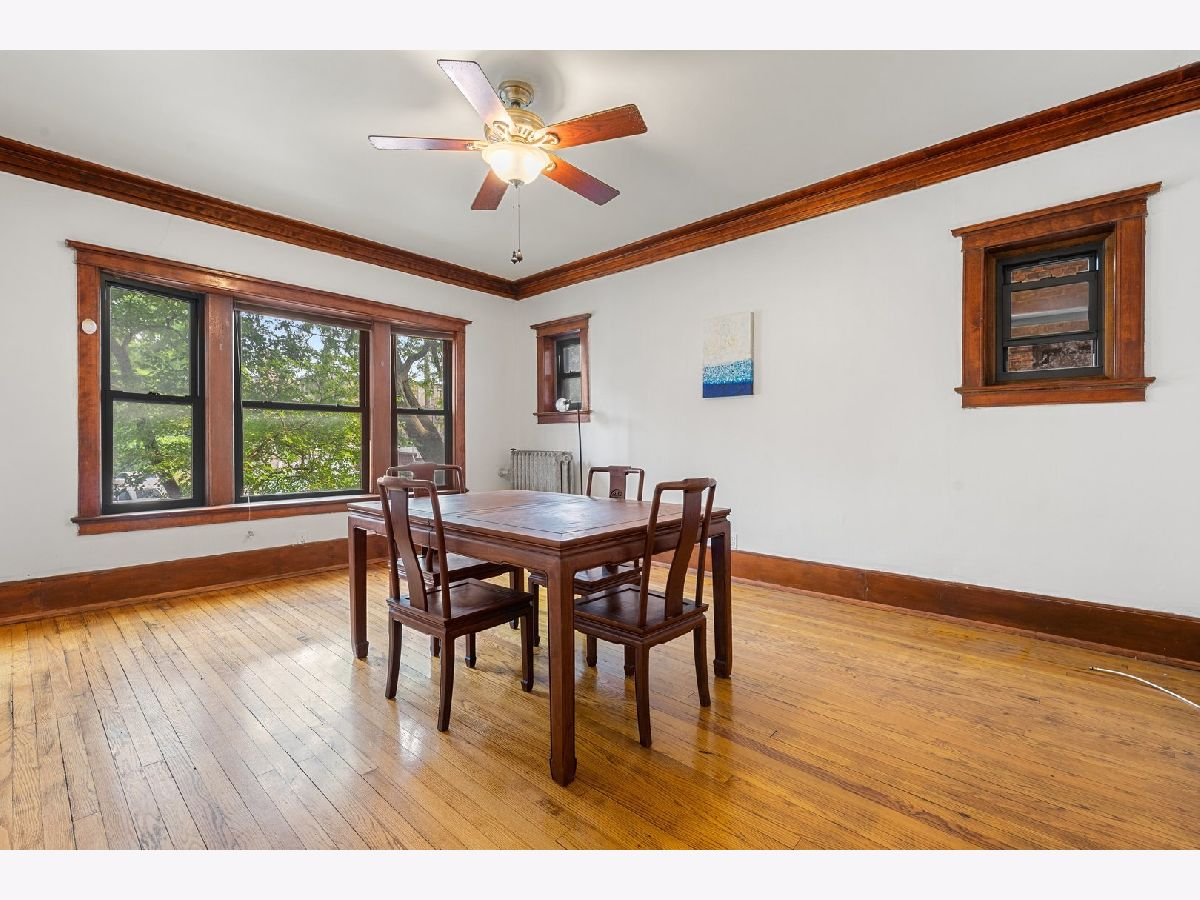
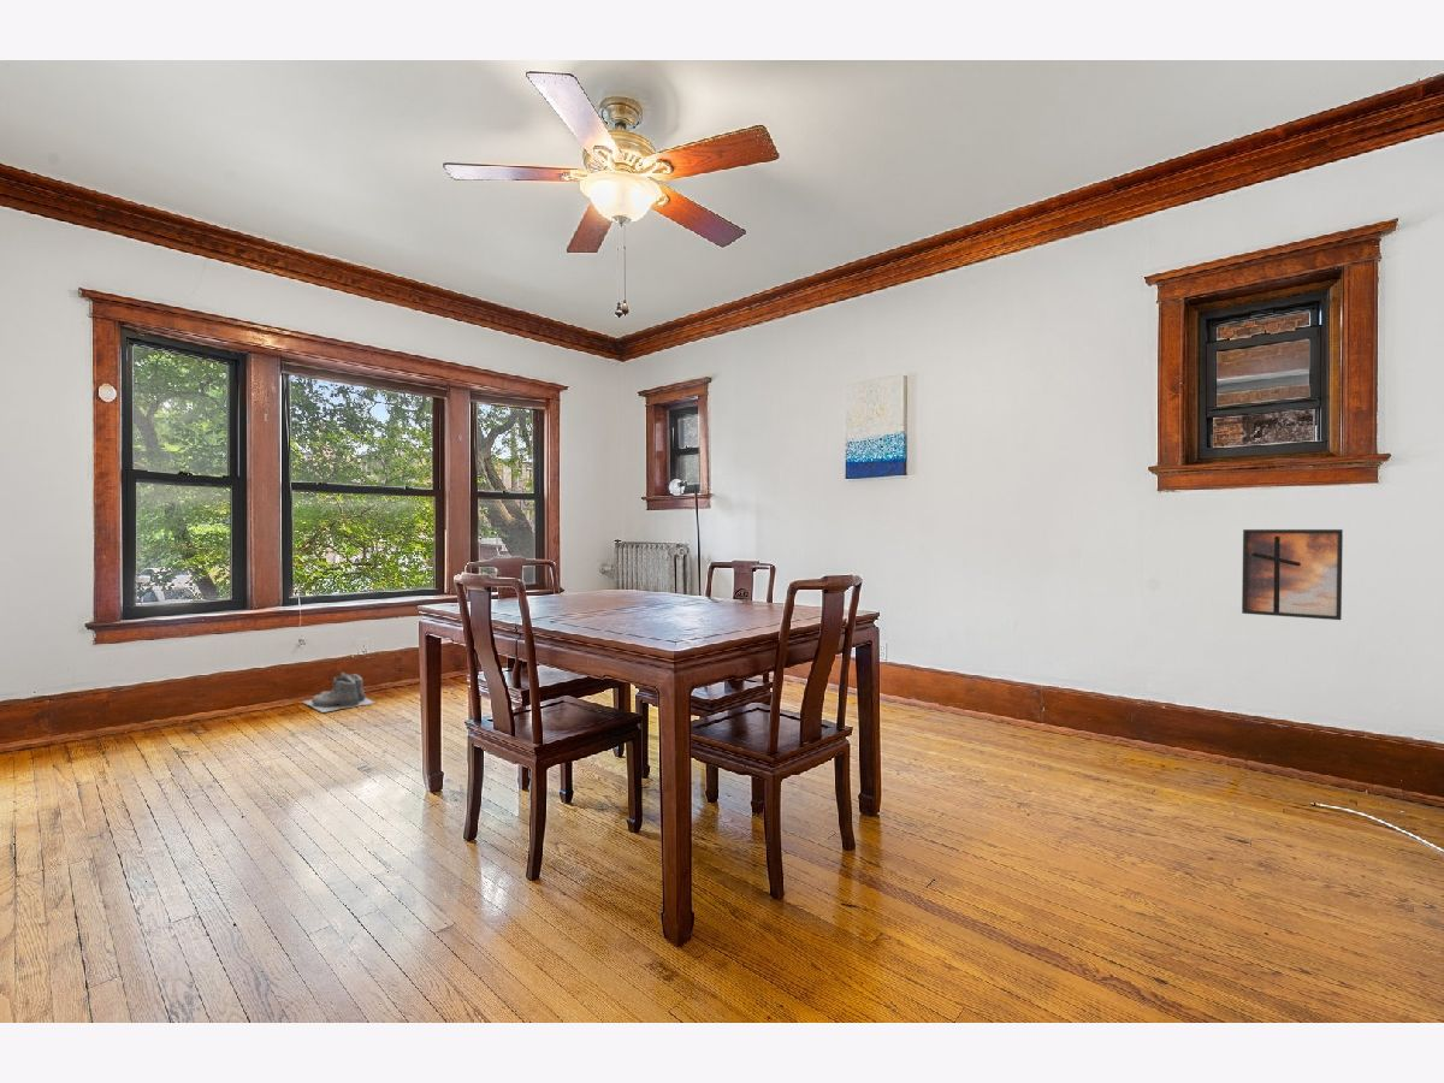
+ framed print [1241,528,1344,621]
+ boots [301,671,375,714]
